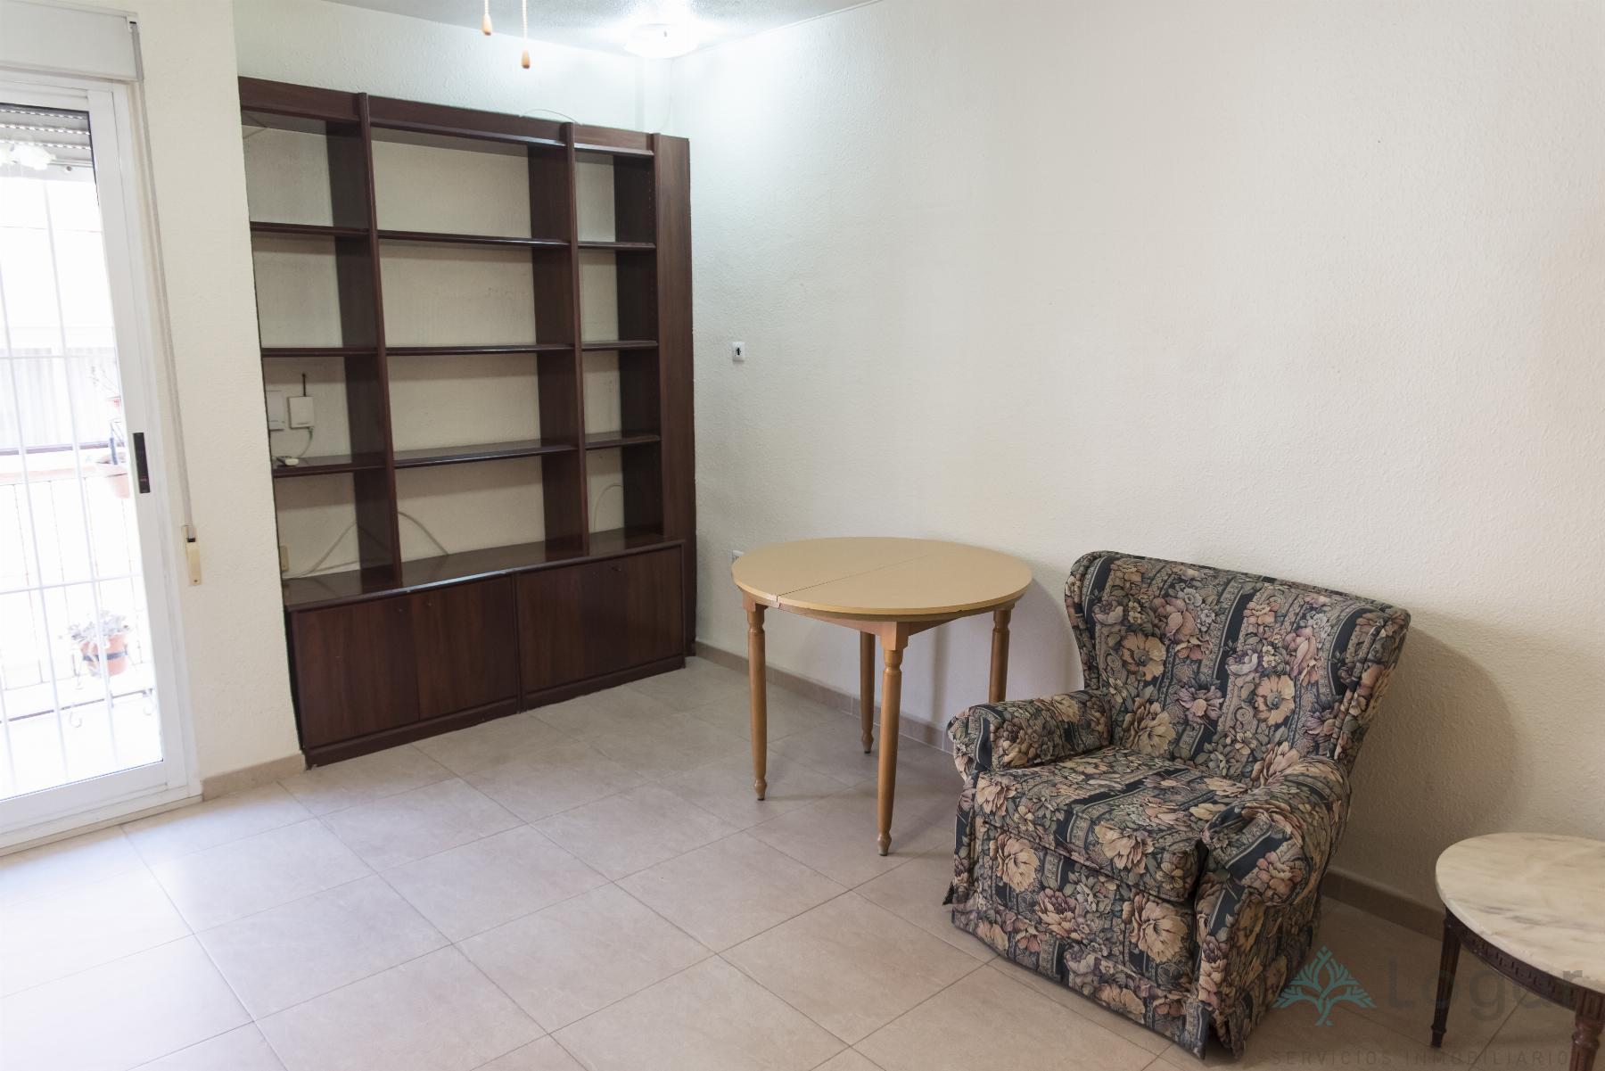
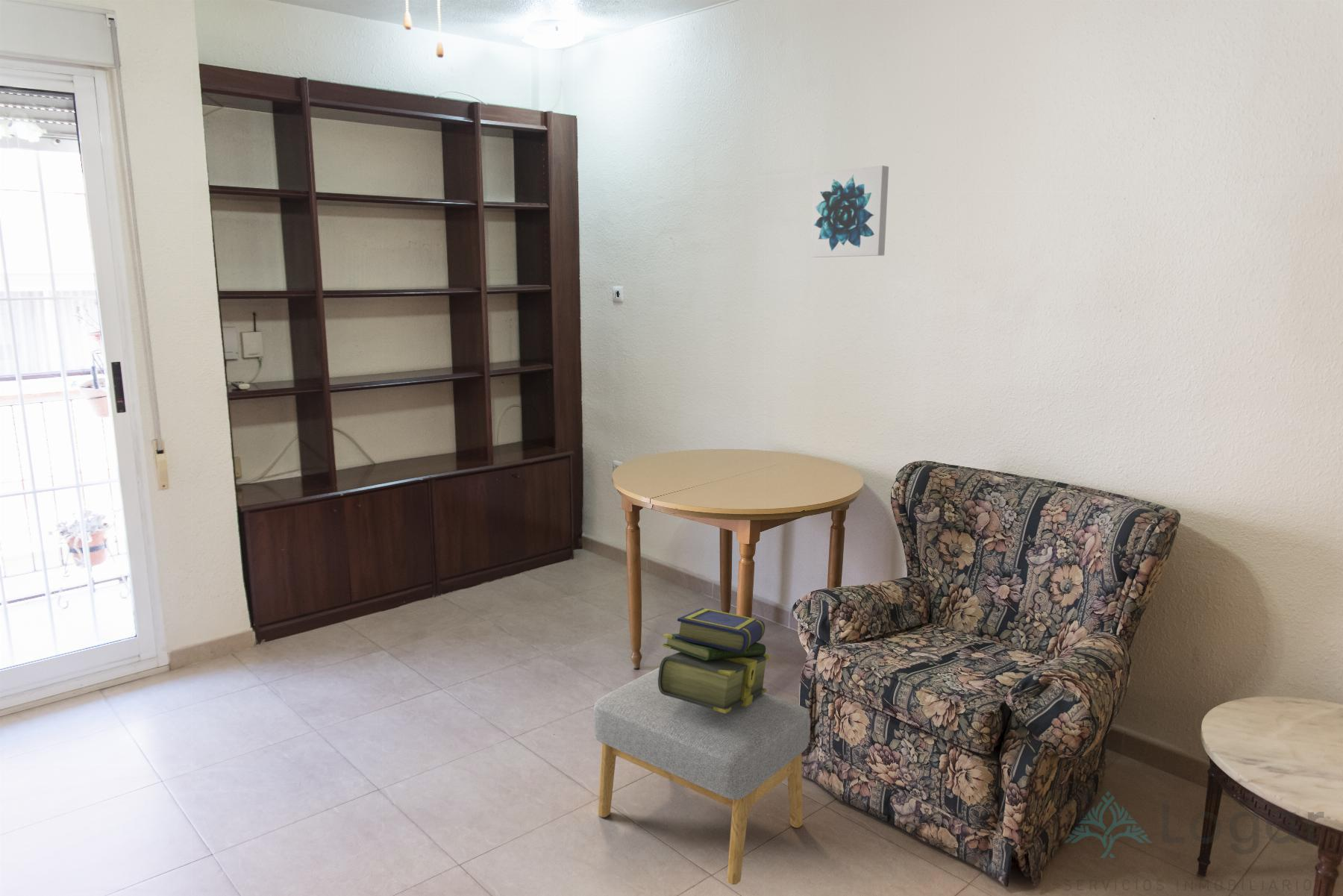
+ footstool [592,667,811,886]
+ wall art [810,165,889,258]
+ stack of books [658,607,771,713]
